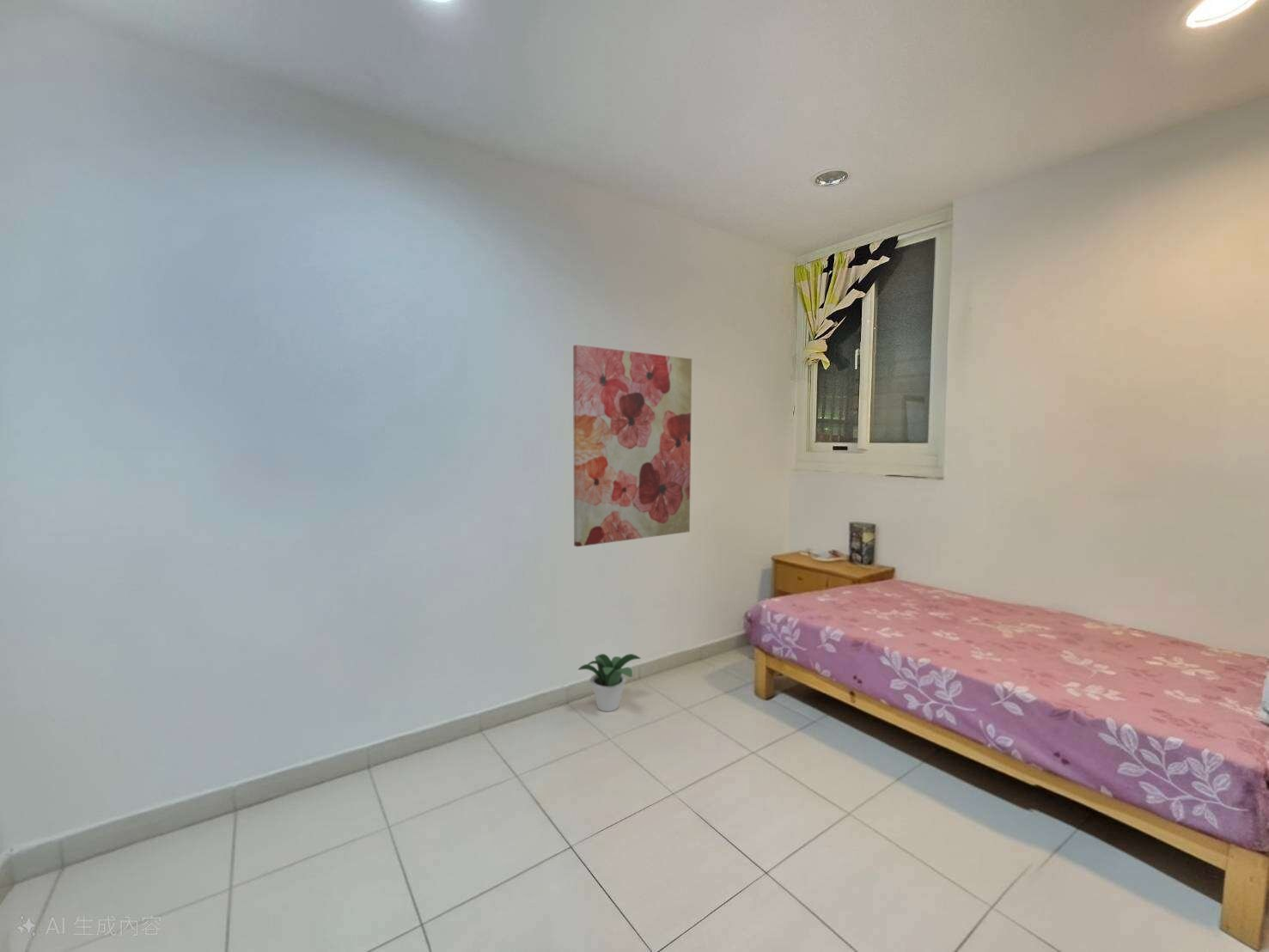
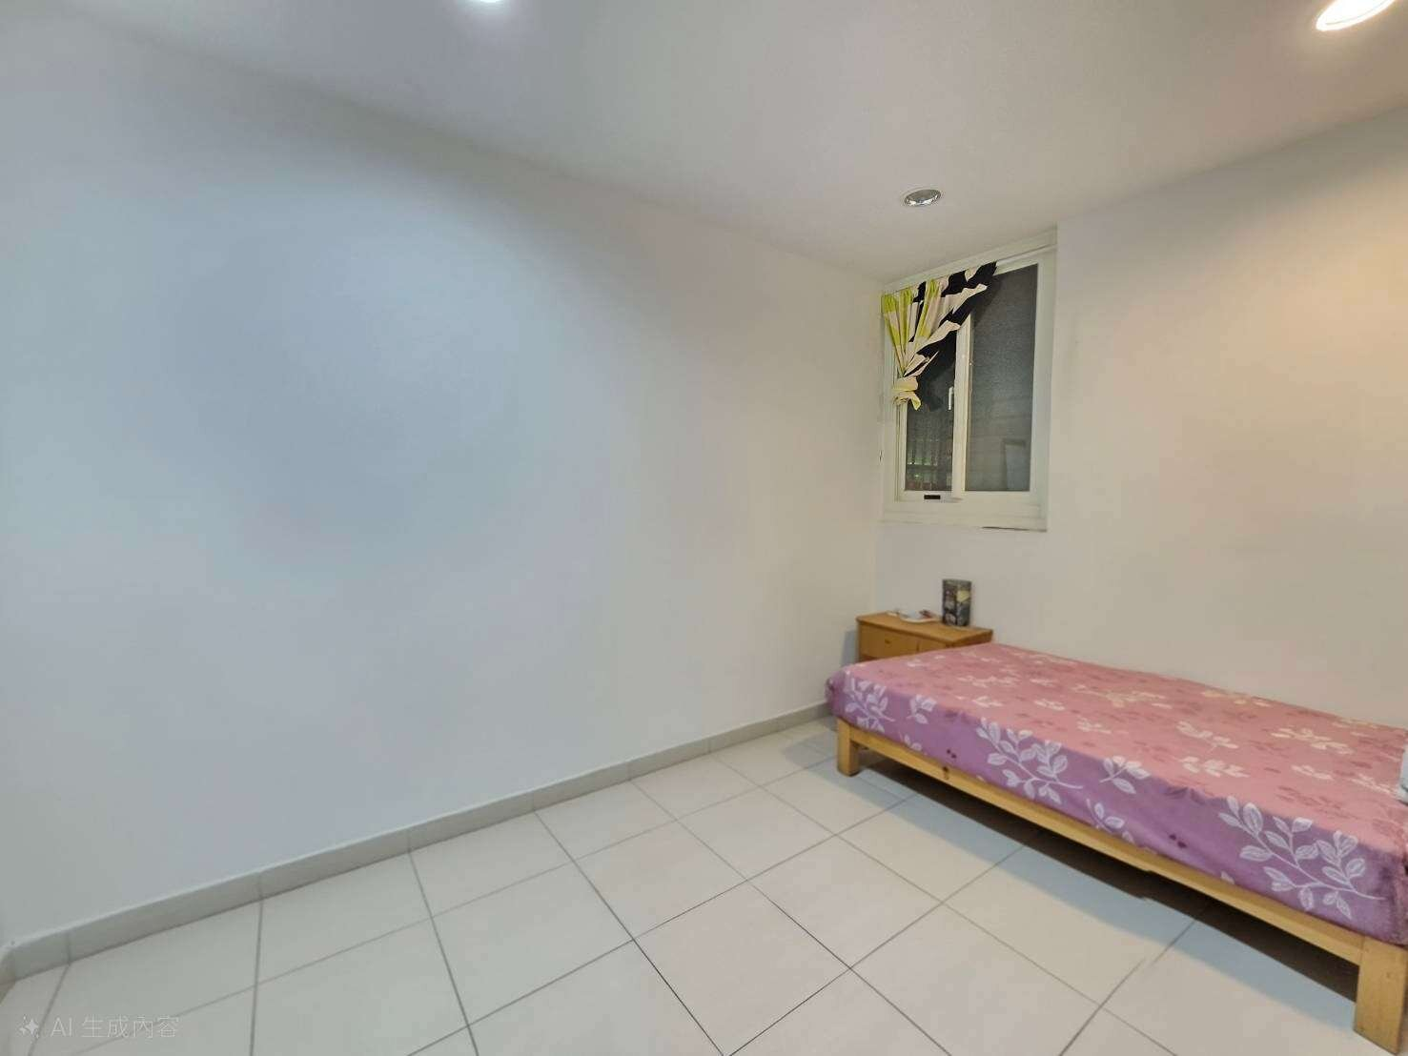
- potted plant [577,653,642,712]
- wall art [572,344,692,547]
